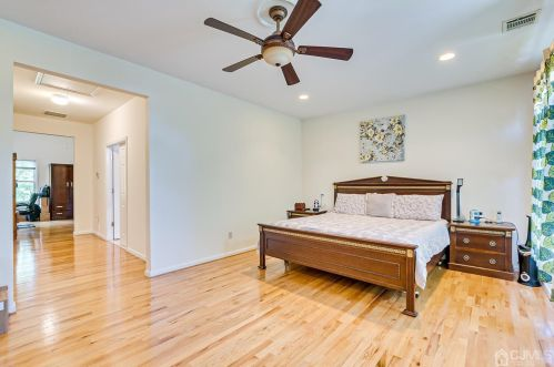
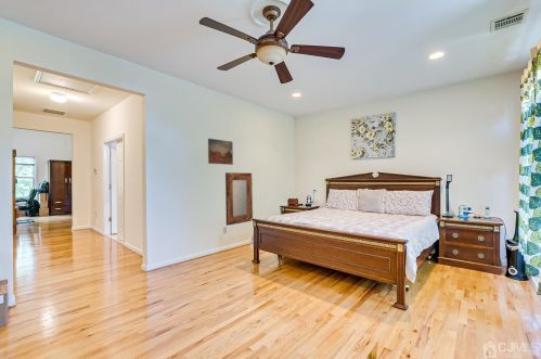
+ home mirror [224,171,254,227]
+ wall art [207,138,234,166]
